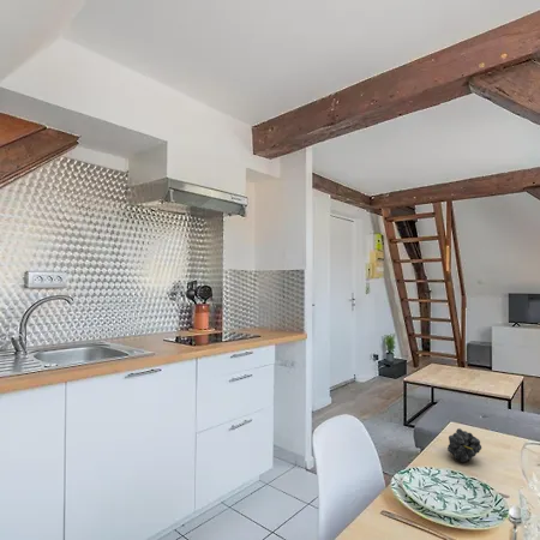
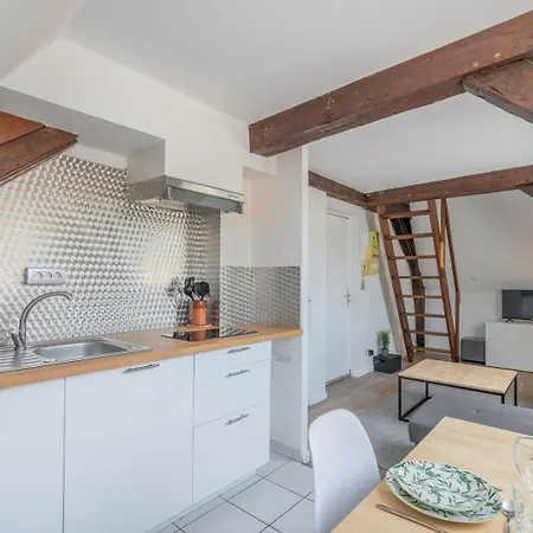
- fruit [446,427,482,463]
